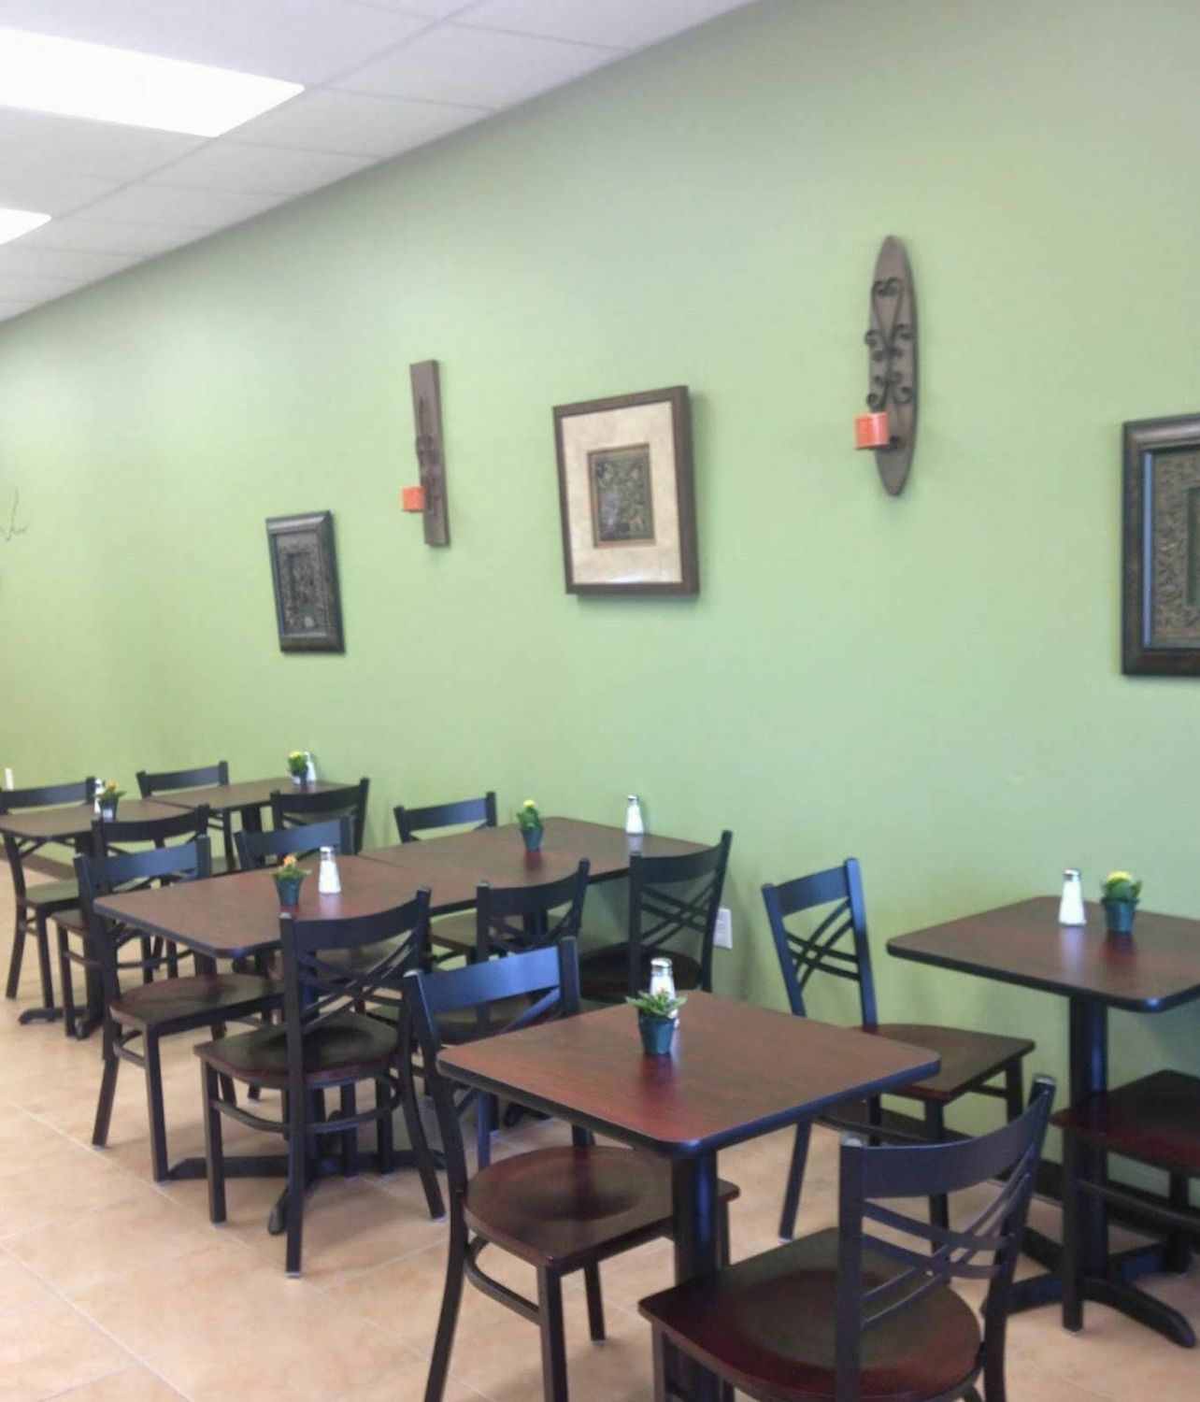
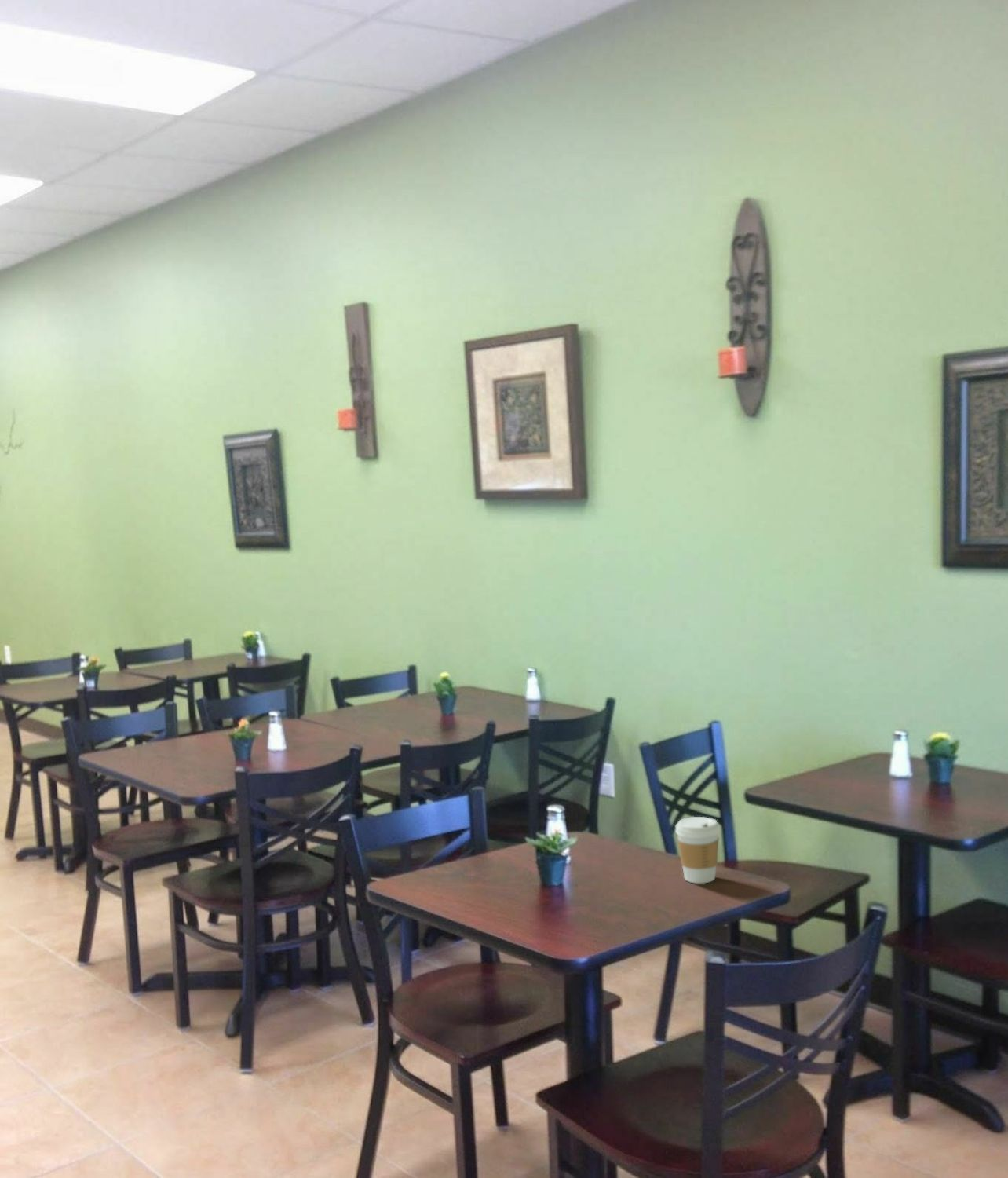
+ coffee cup [675,816,721,884]
